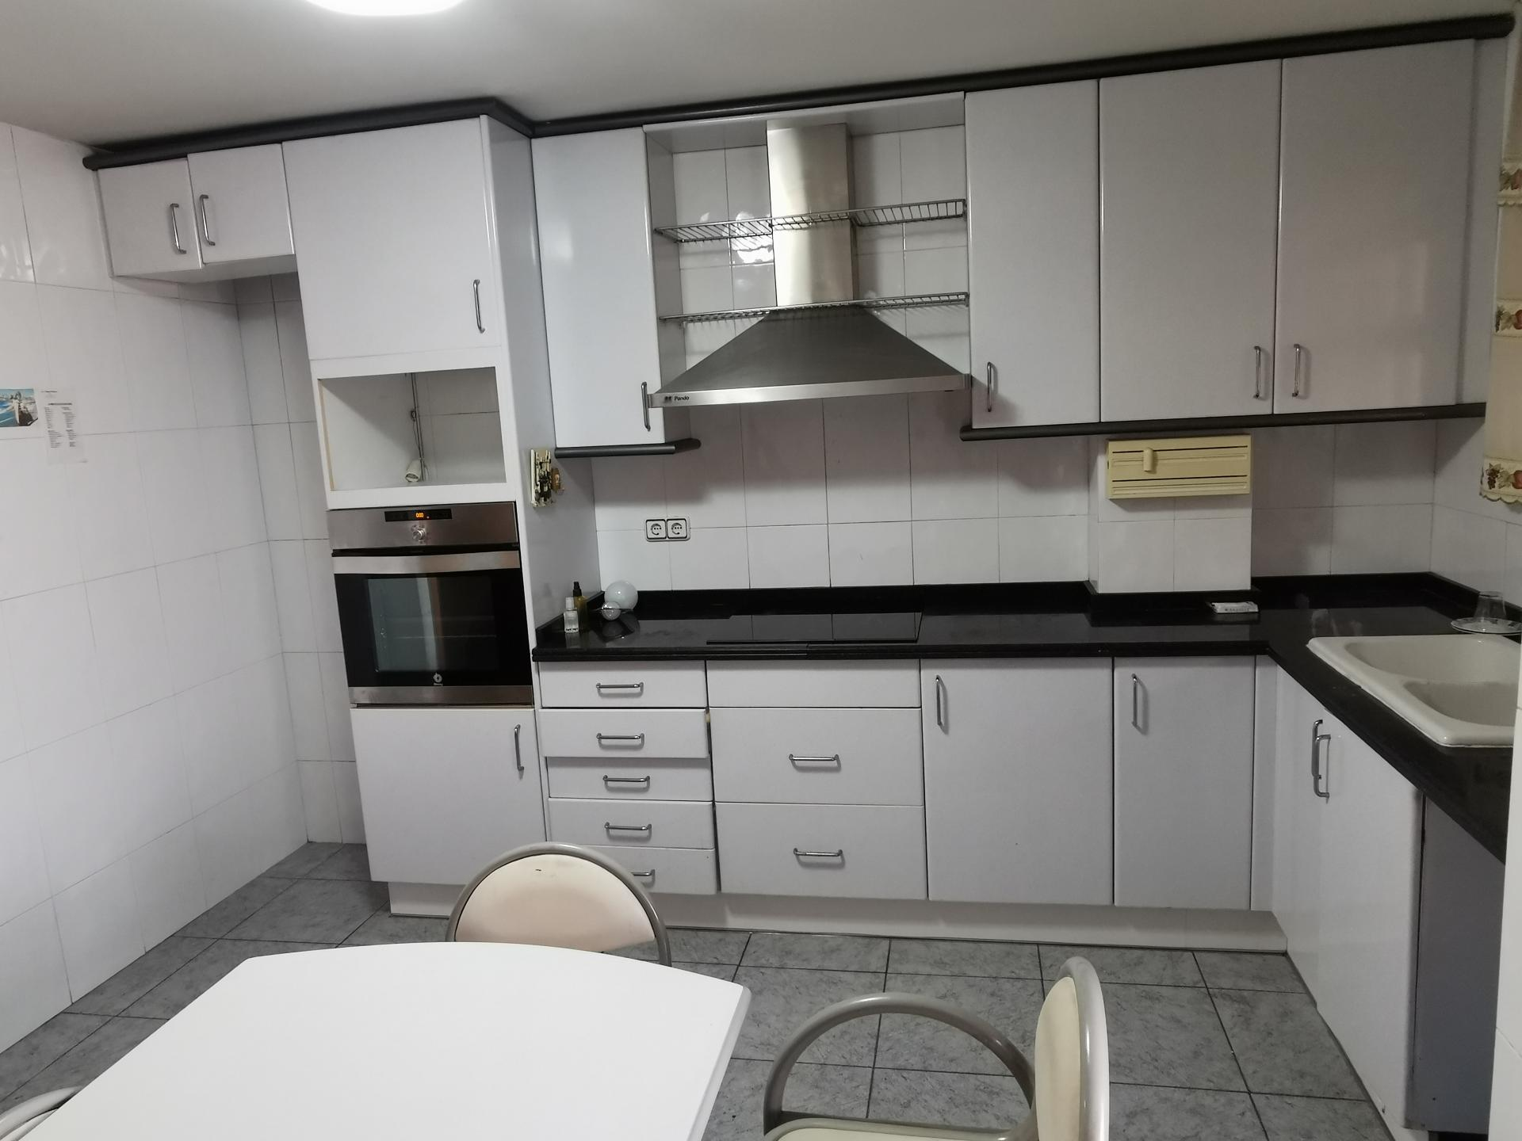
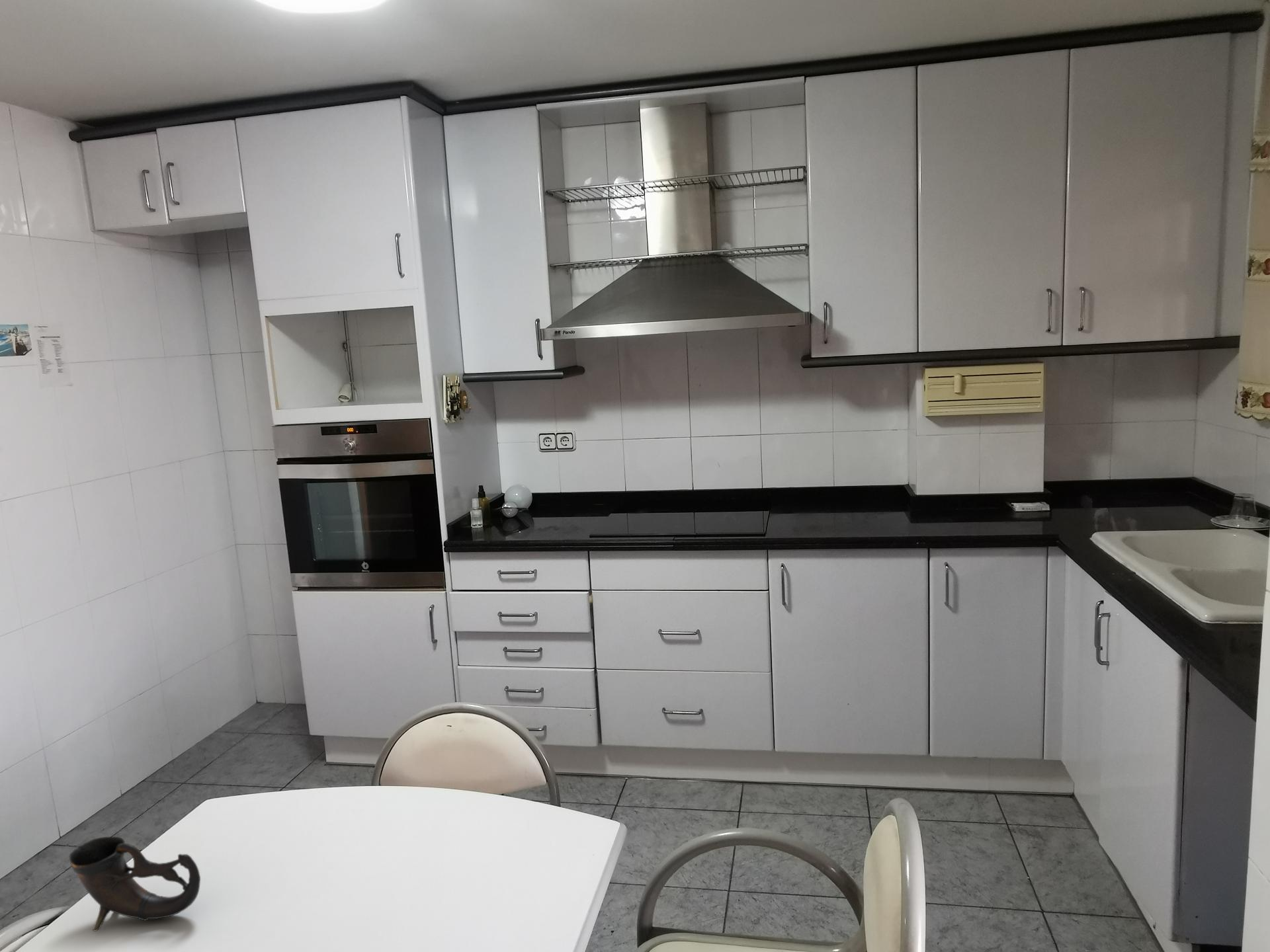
+ cup [69,836,201,932]
